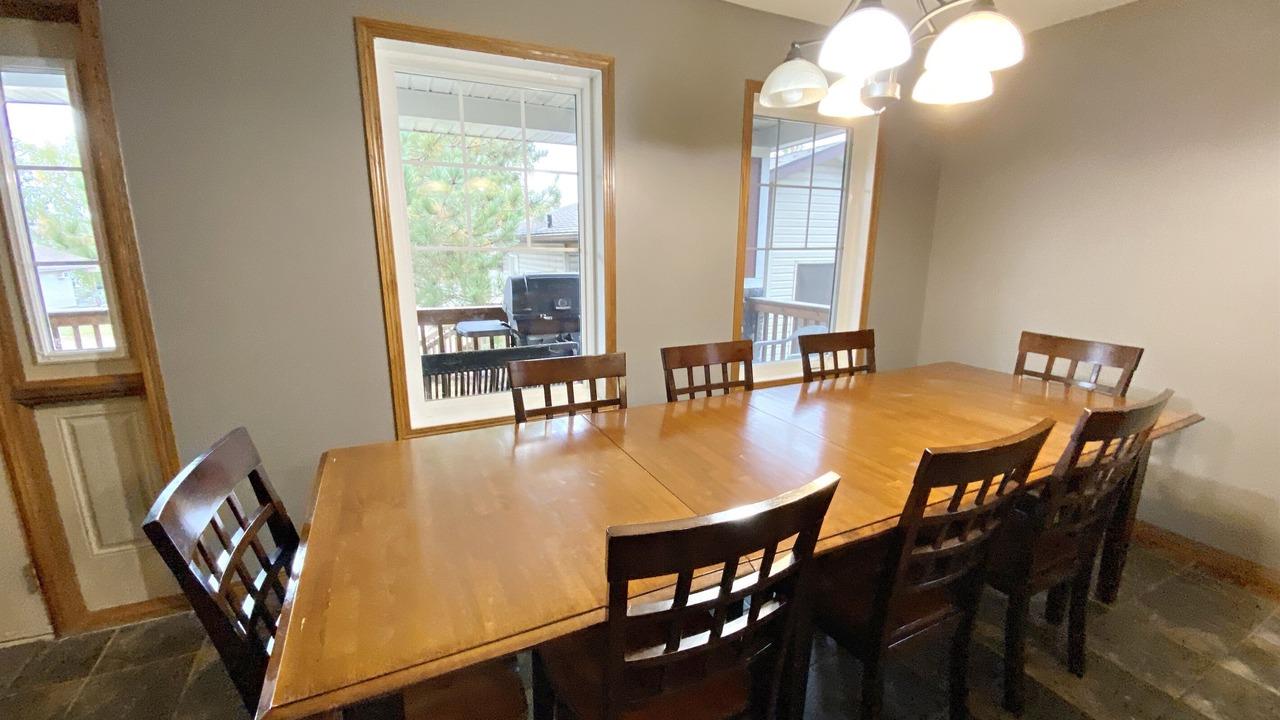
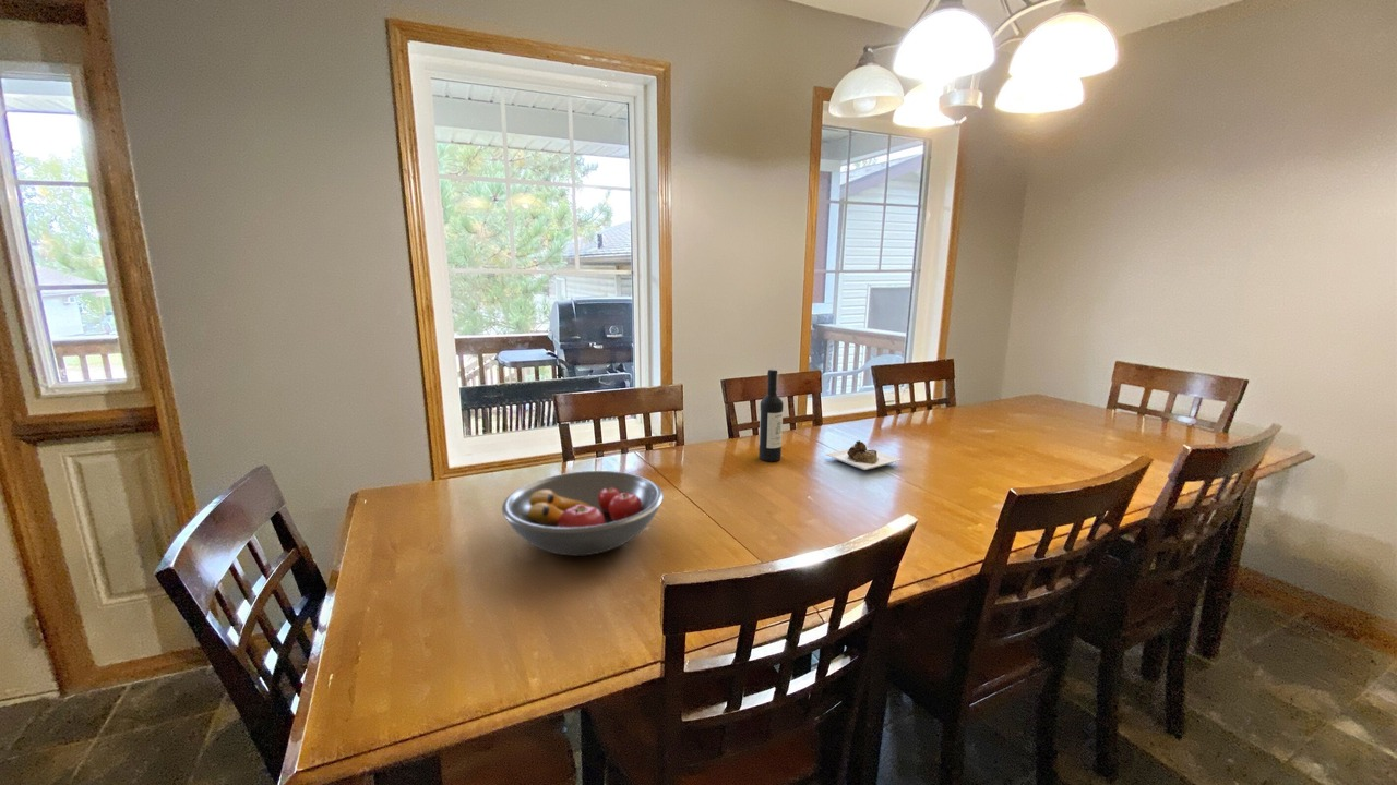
+ fruit bowl [501,470,665,557]
+ wine bottle [757,369,903,471]
